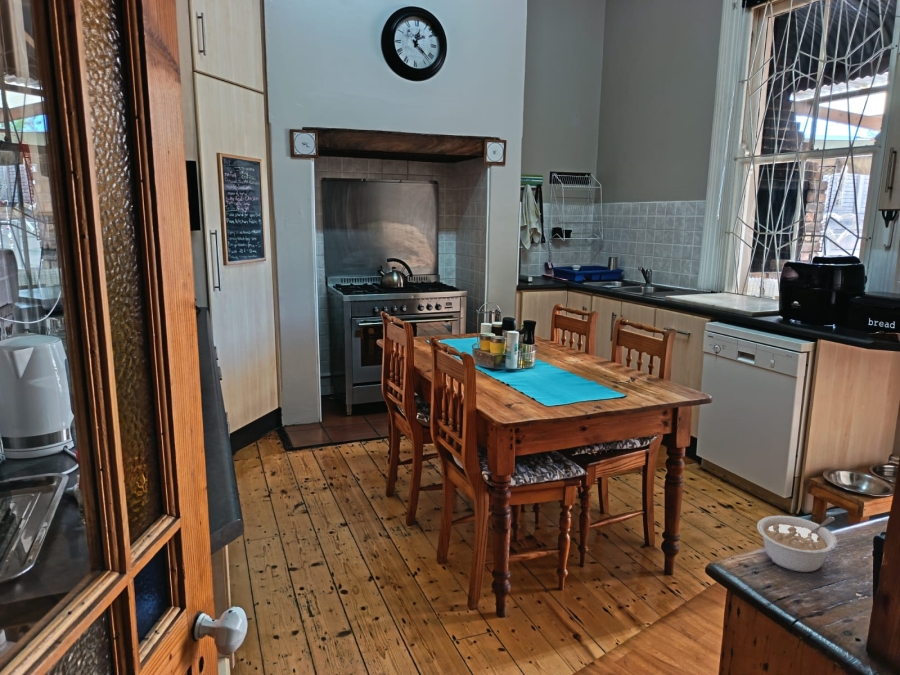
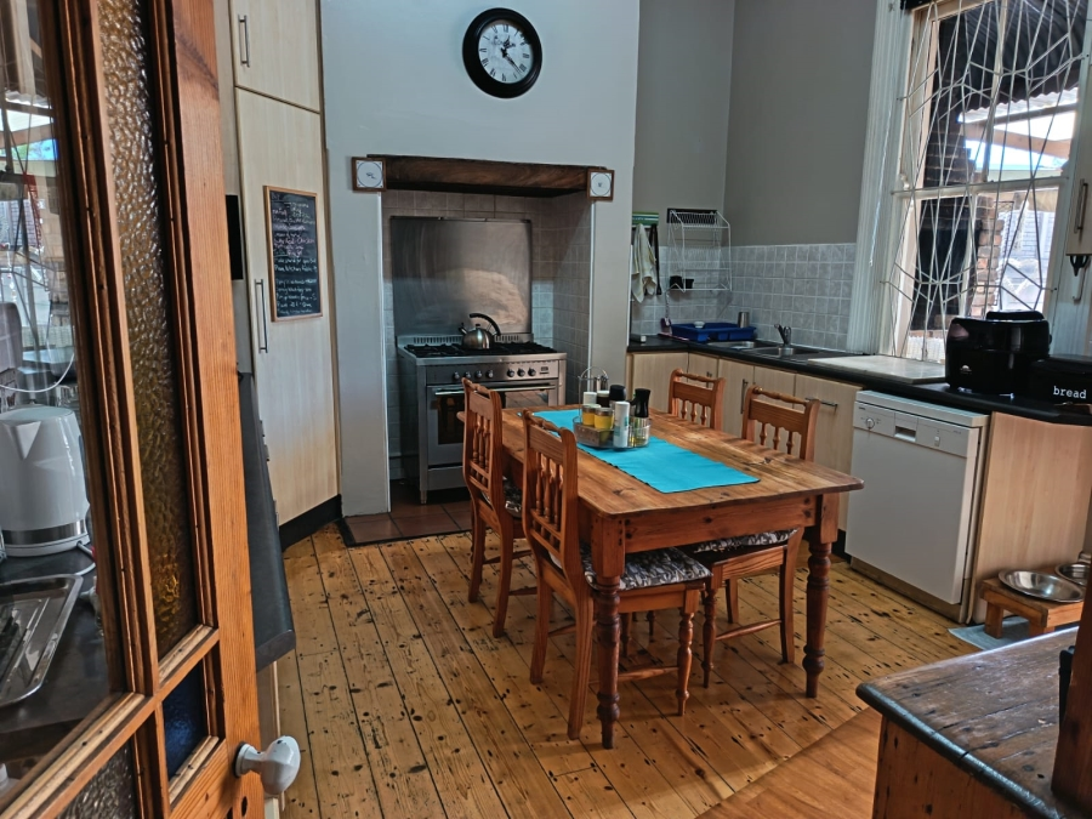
- legume [756,515,839,573]
